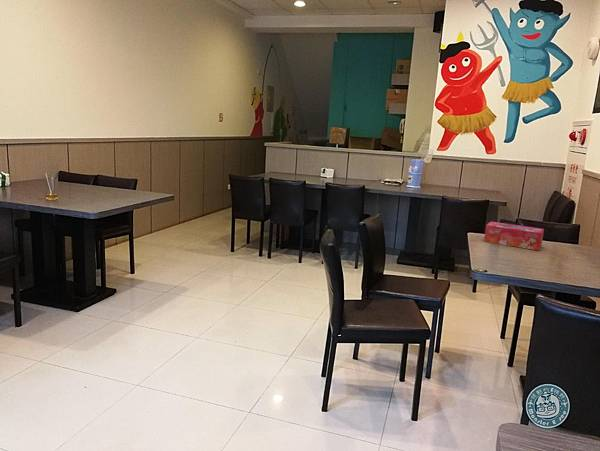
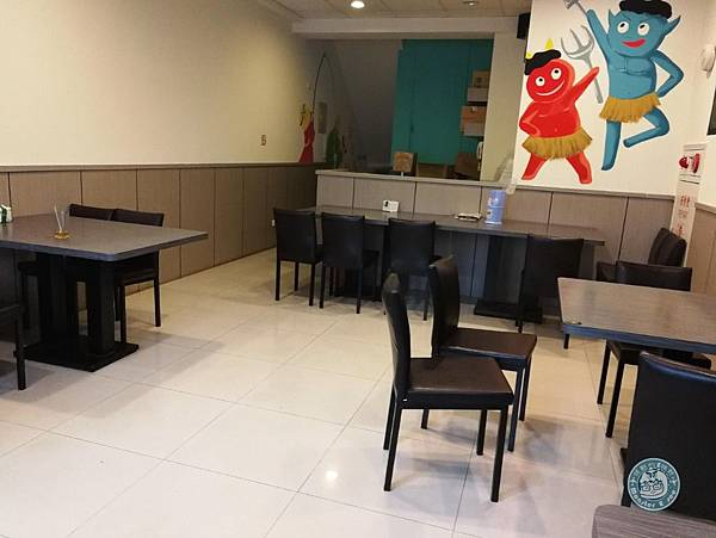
- tissue box [483,221,545,251]
